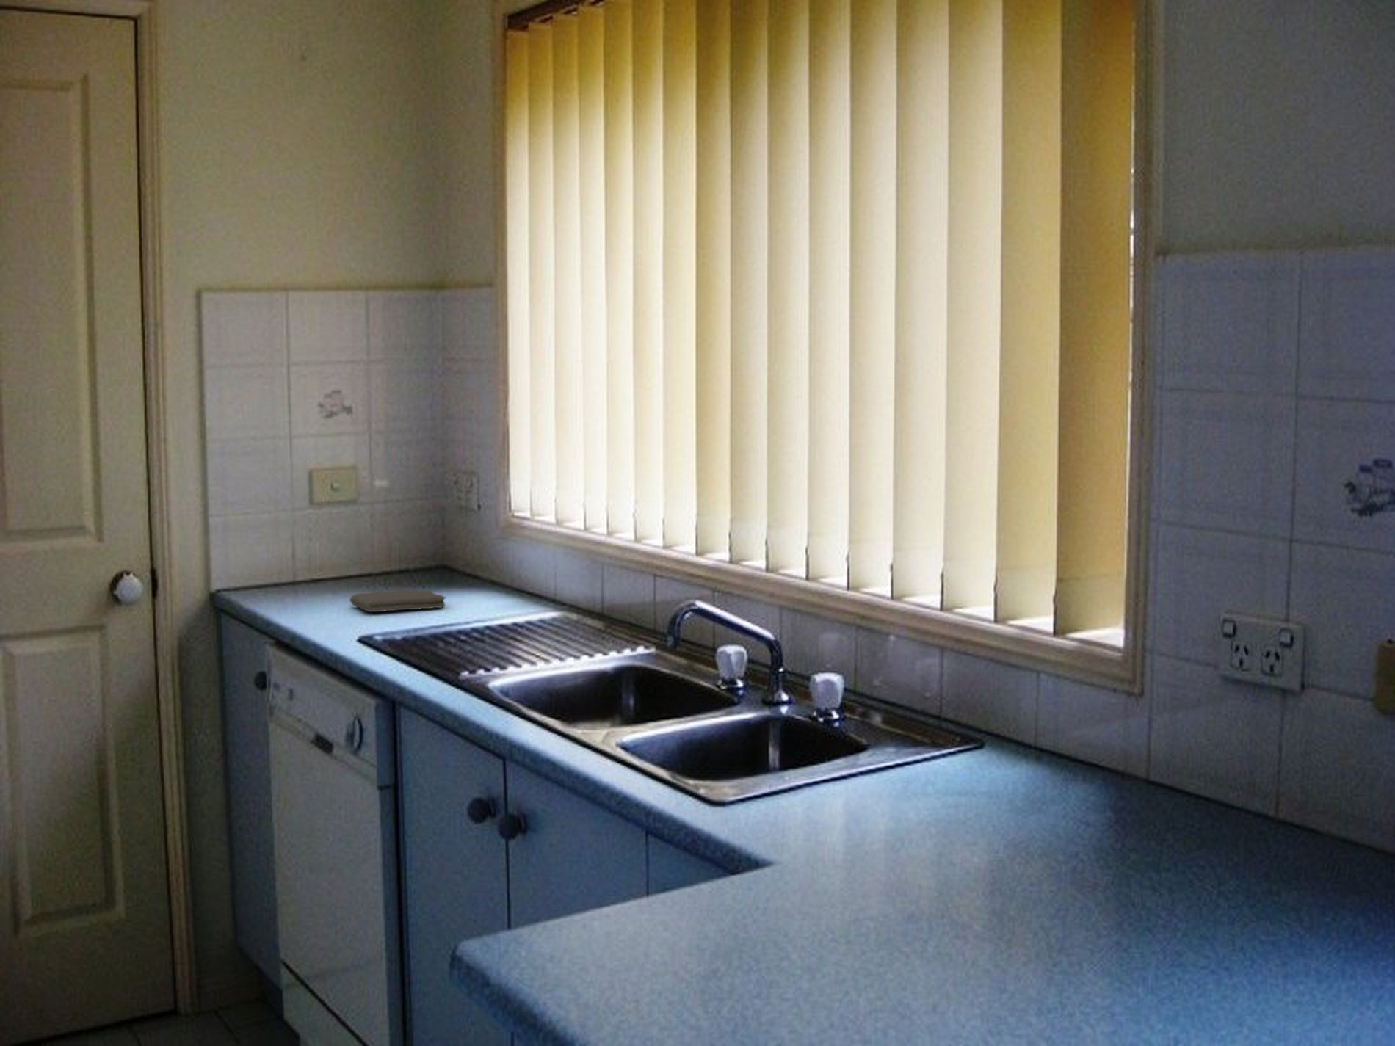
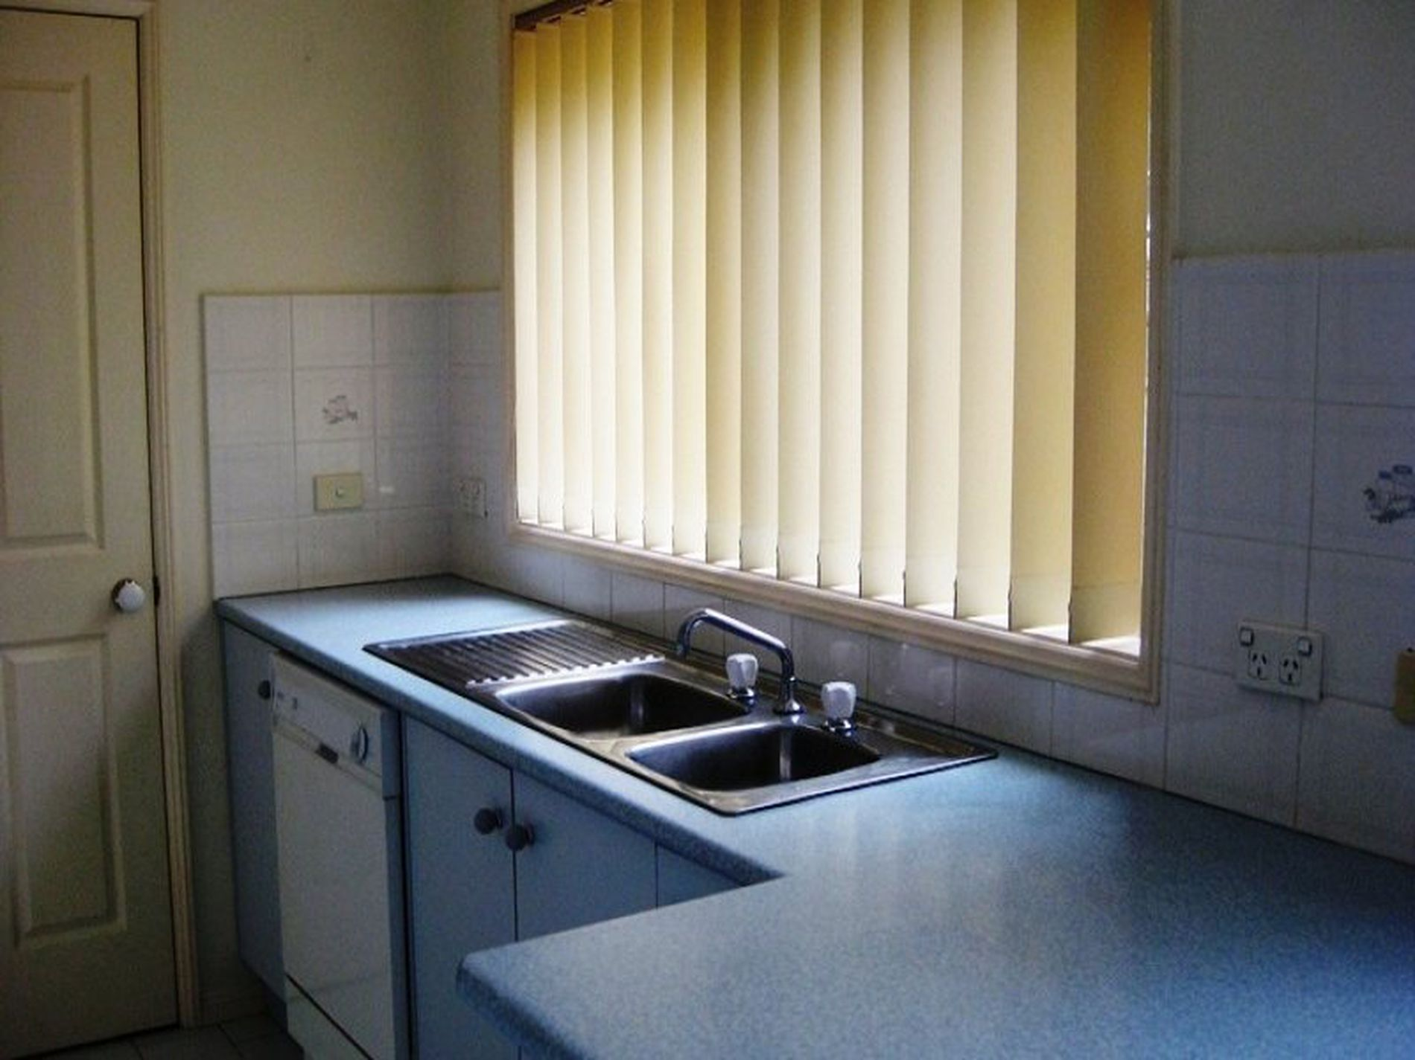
- washcloth [348,589,446,613]
